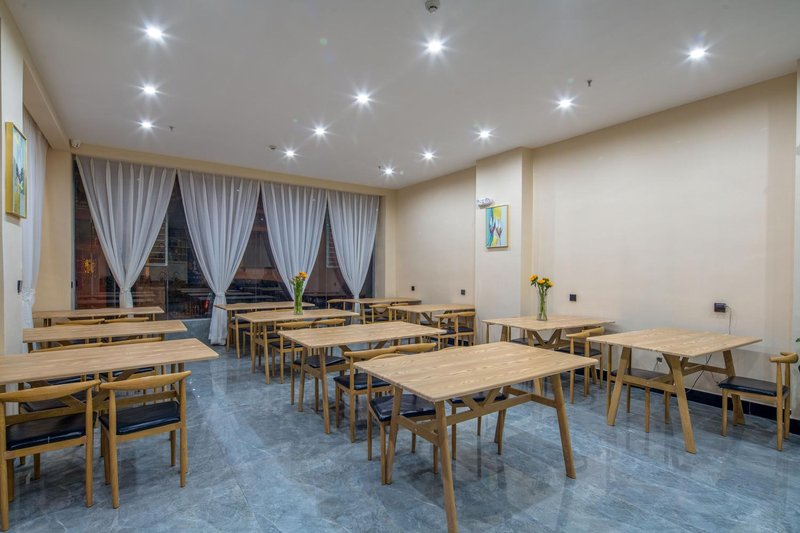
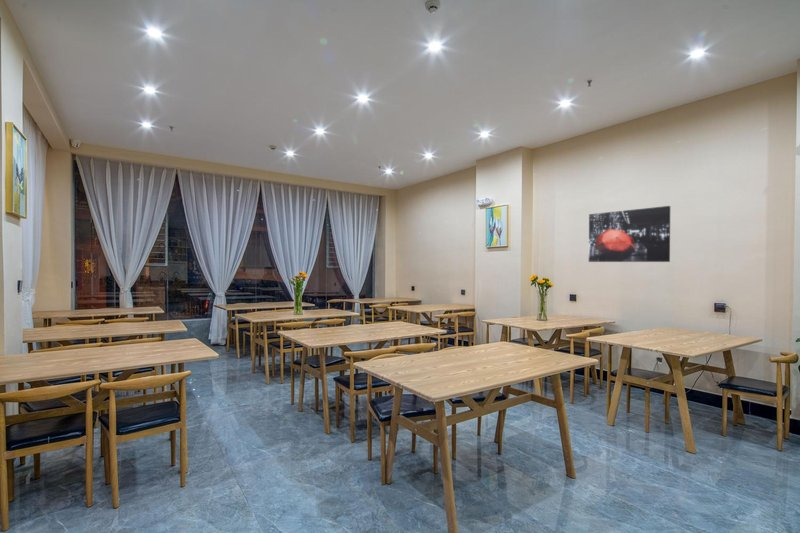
+ wall art [588,205,671,263]
